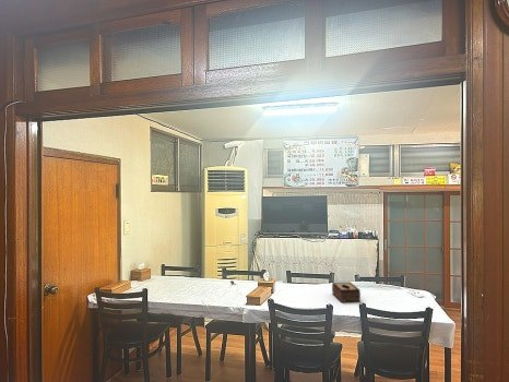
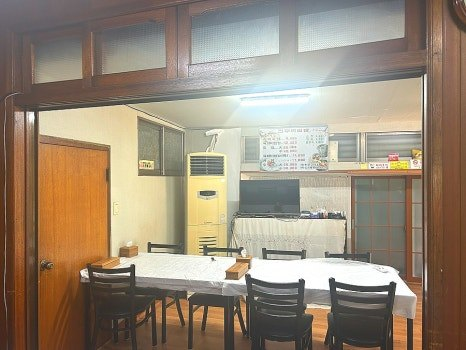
- tissue box [331,280,362,303]
